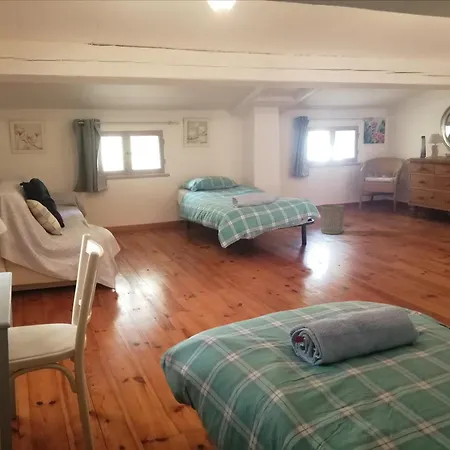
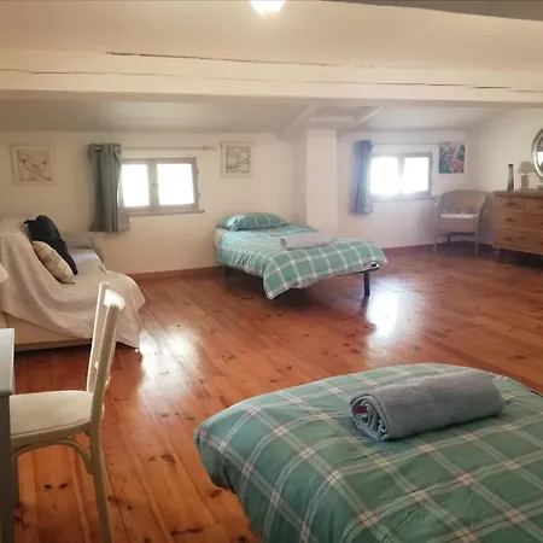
- waste bin [320,203,345,235]
